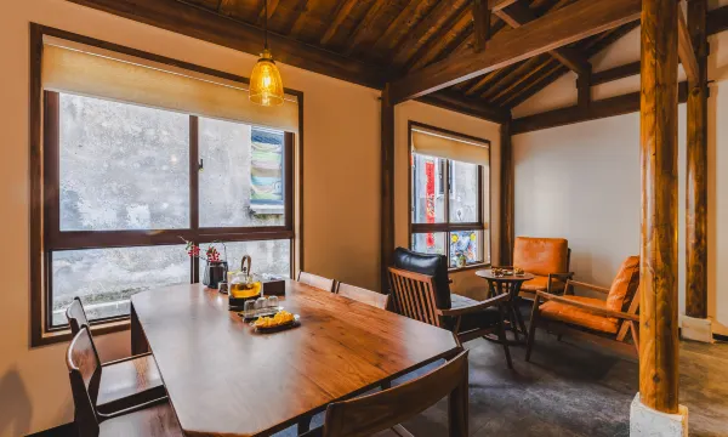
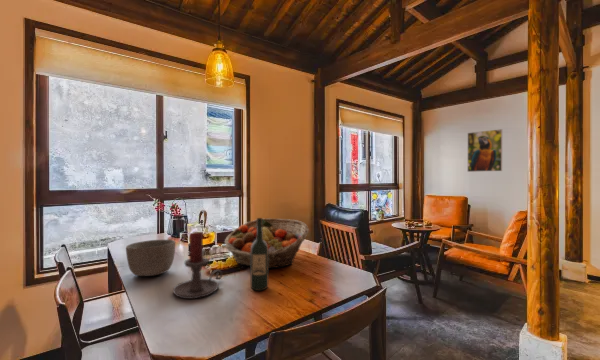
+ candle holder [172,231,223,300]
+ fruit basket [223,217,310,269]
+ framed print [467,128,503,173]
+ bowl [125,239,176,277]
+ wine bottle [250,217,269,292]
